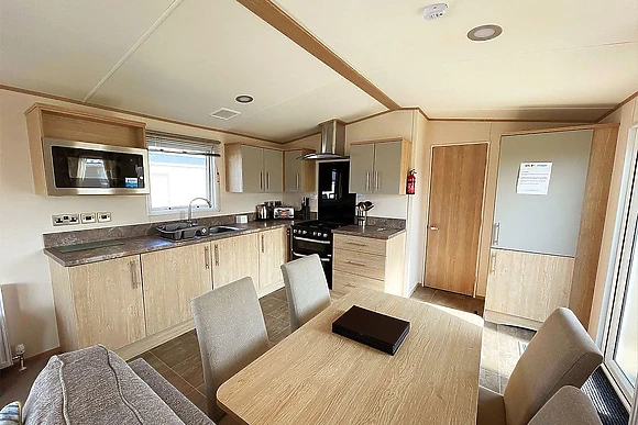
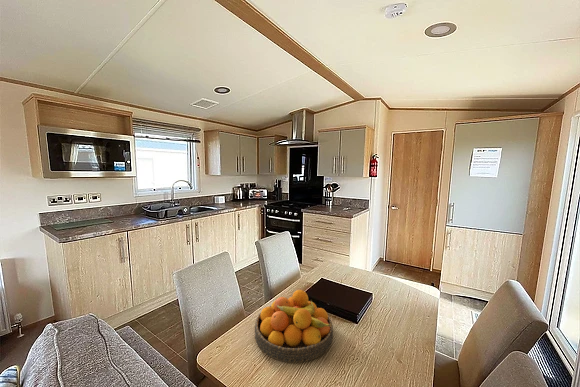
+ fruit bowl [254,289,334,364]
